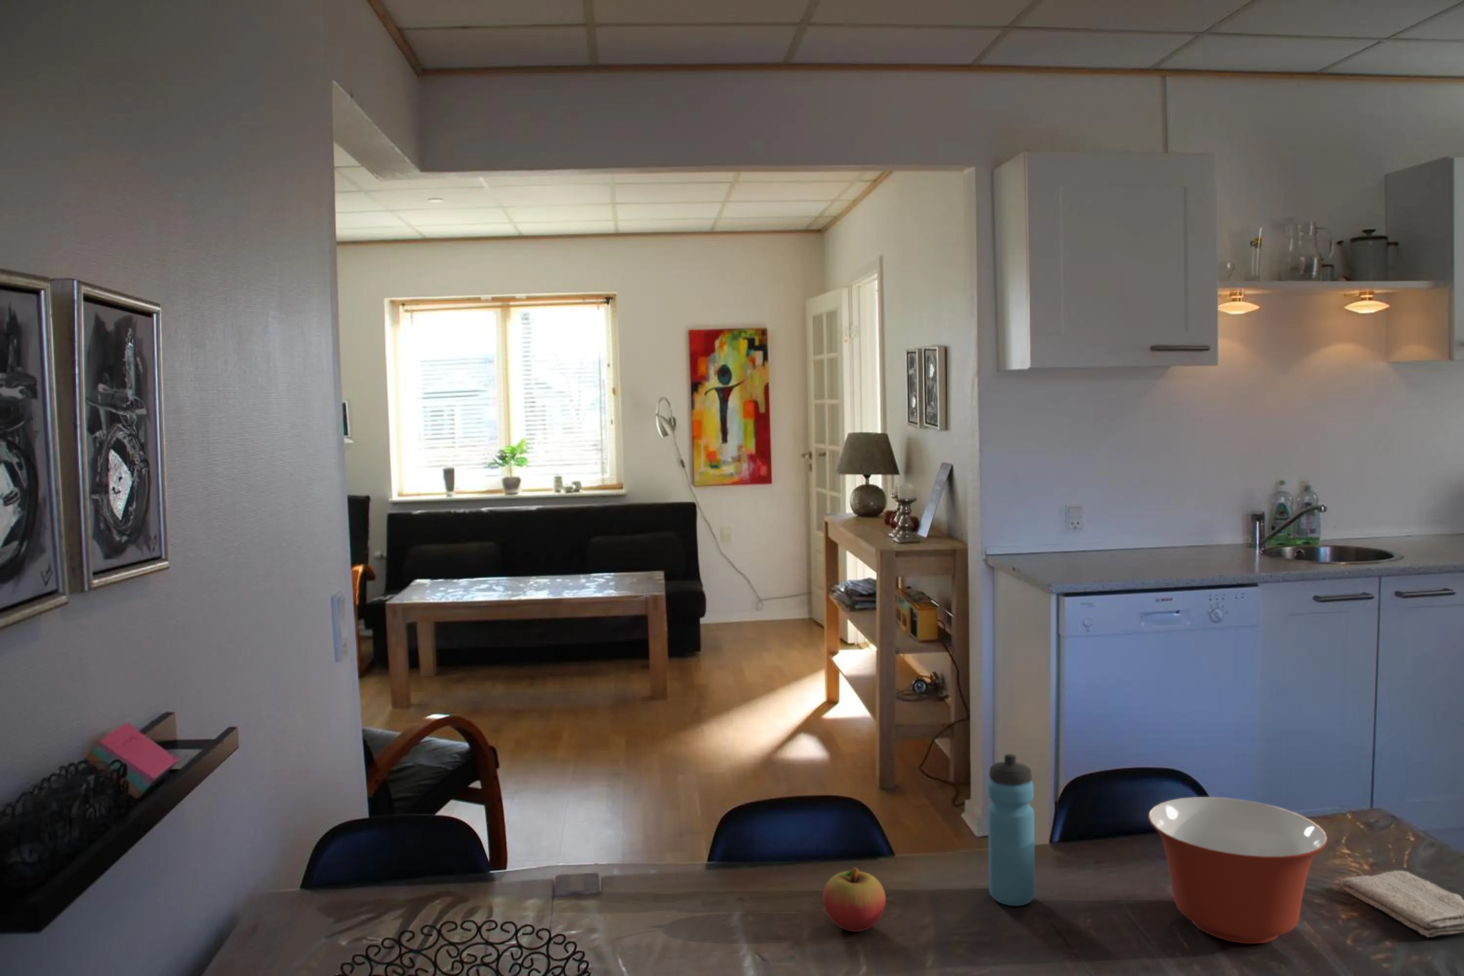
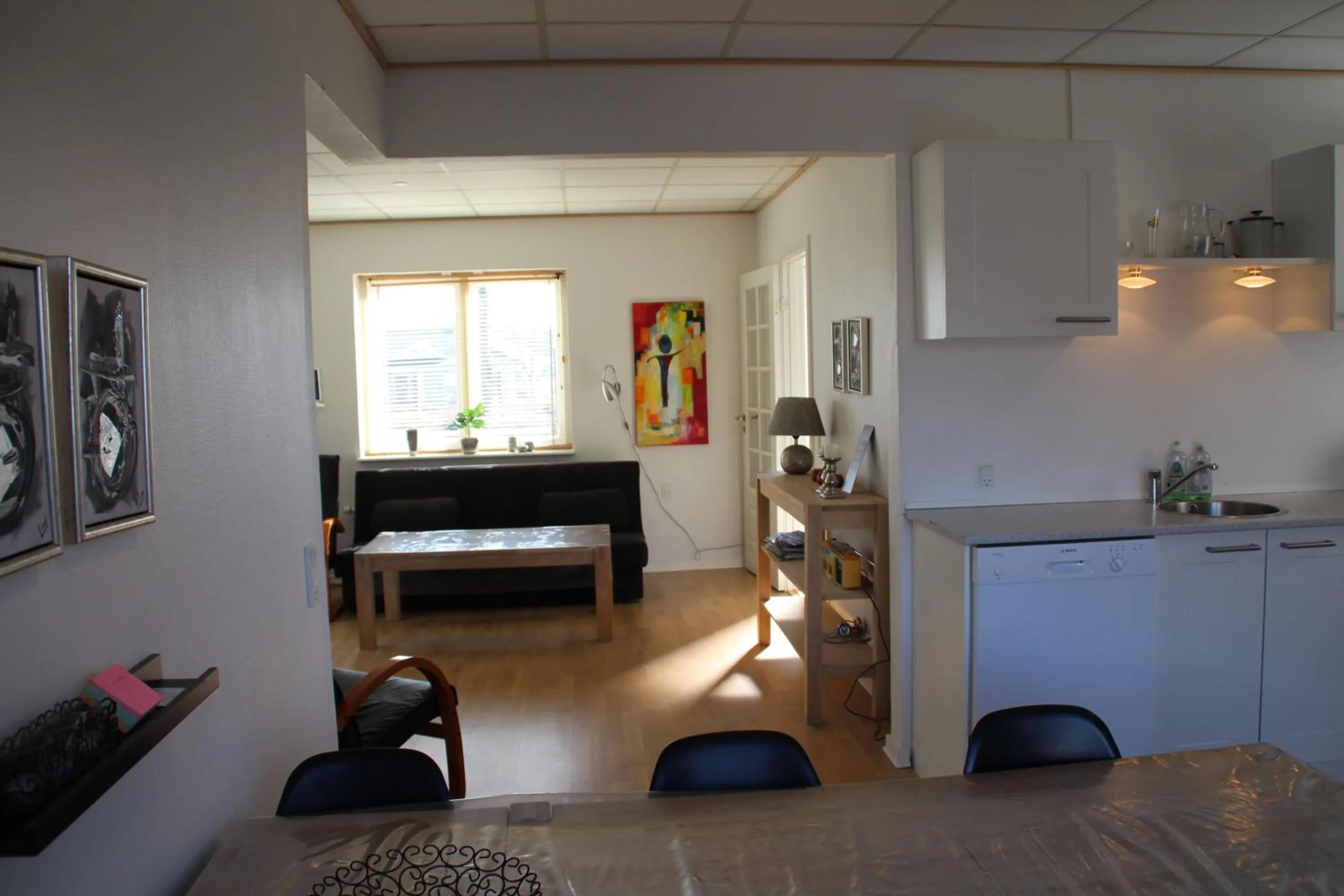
- mixing bowl [1147,796,1328,944]
- water bottle [988,754,1036,906]
- washcloth [1340,870,1464,938]
- fruit [822,867,887,932]
